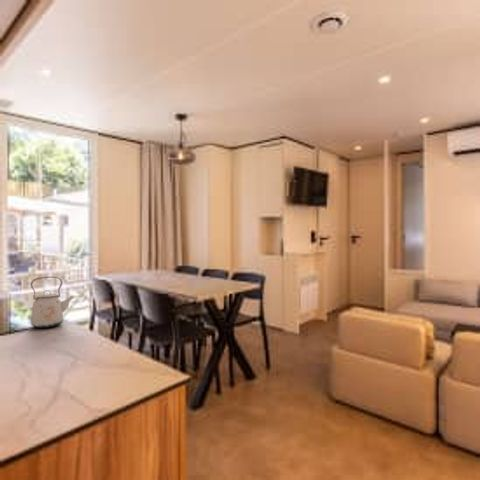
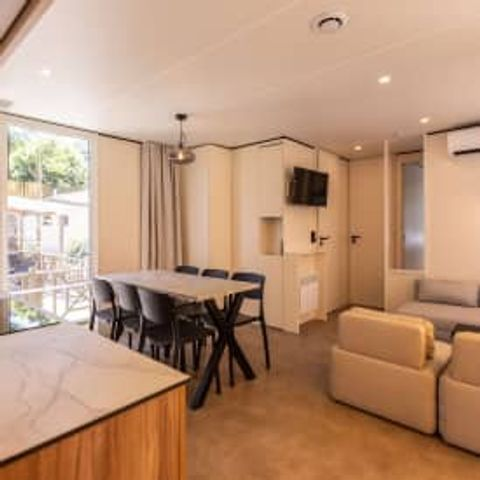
- kettle [30,276,76,329]
